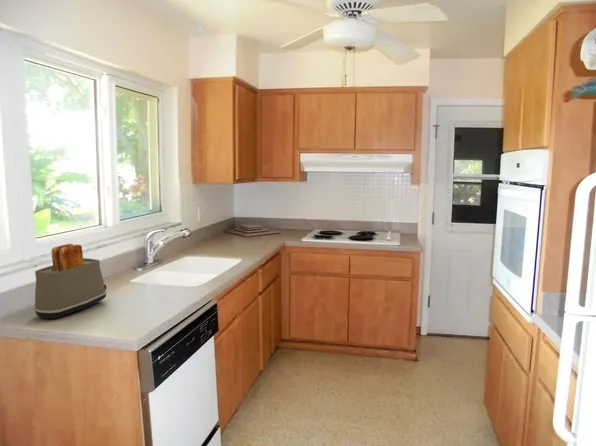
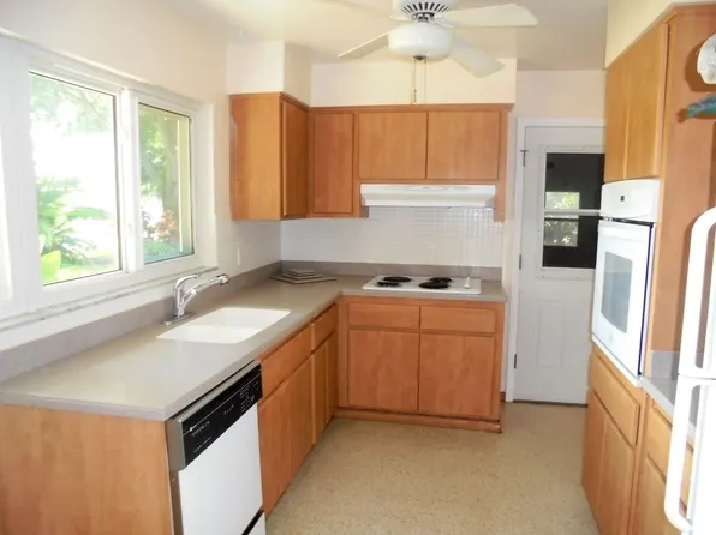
- toaster [33,243,107,320]
